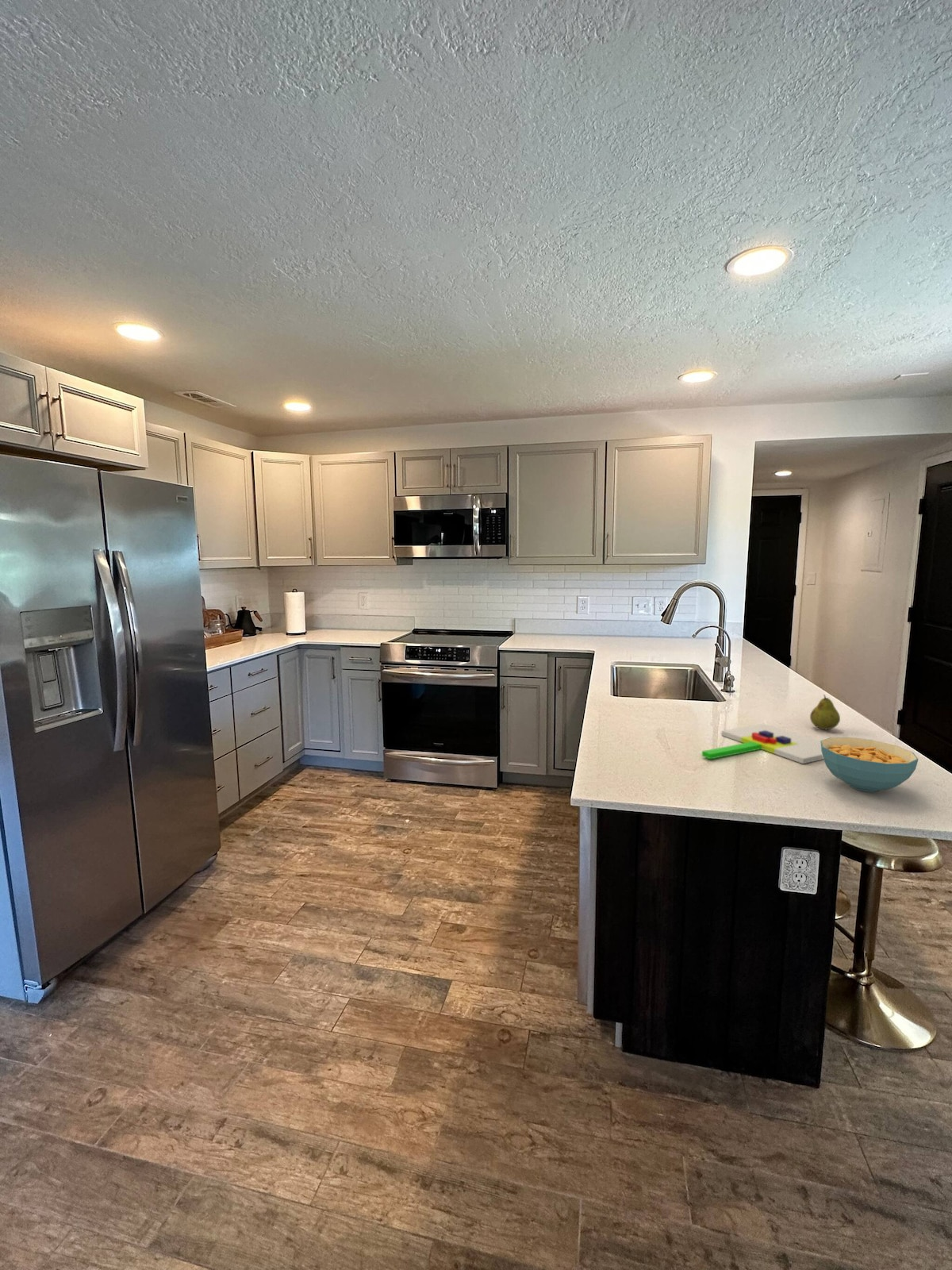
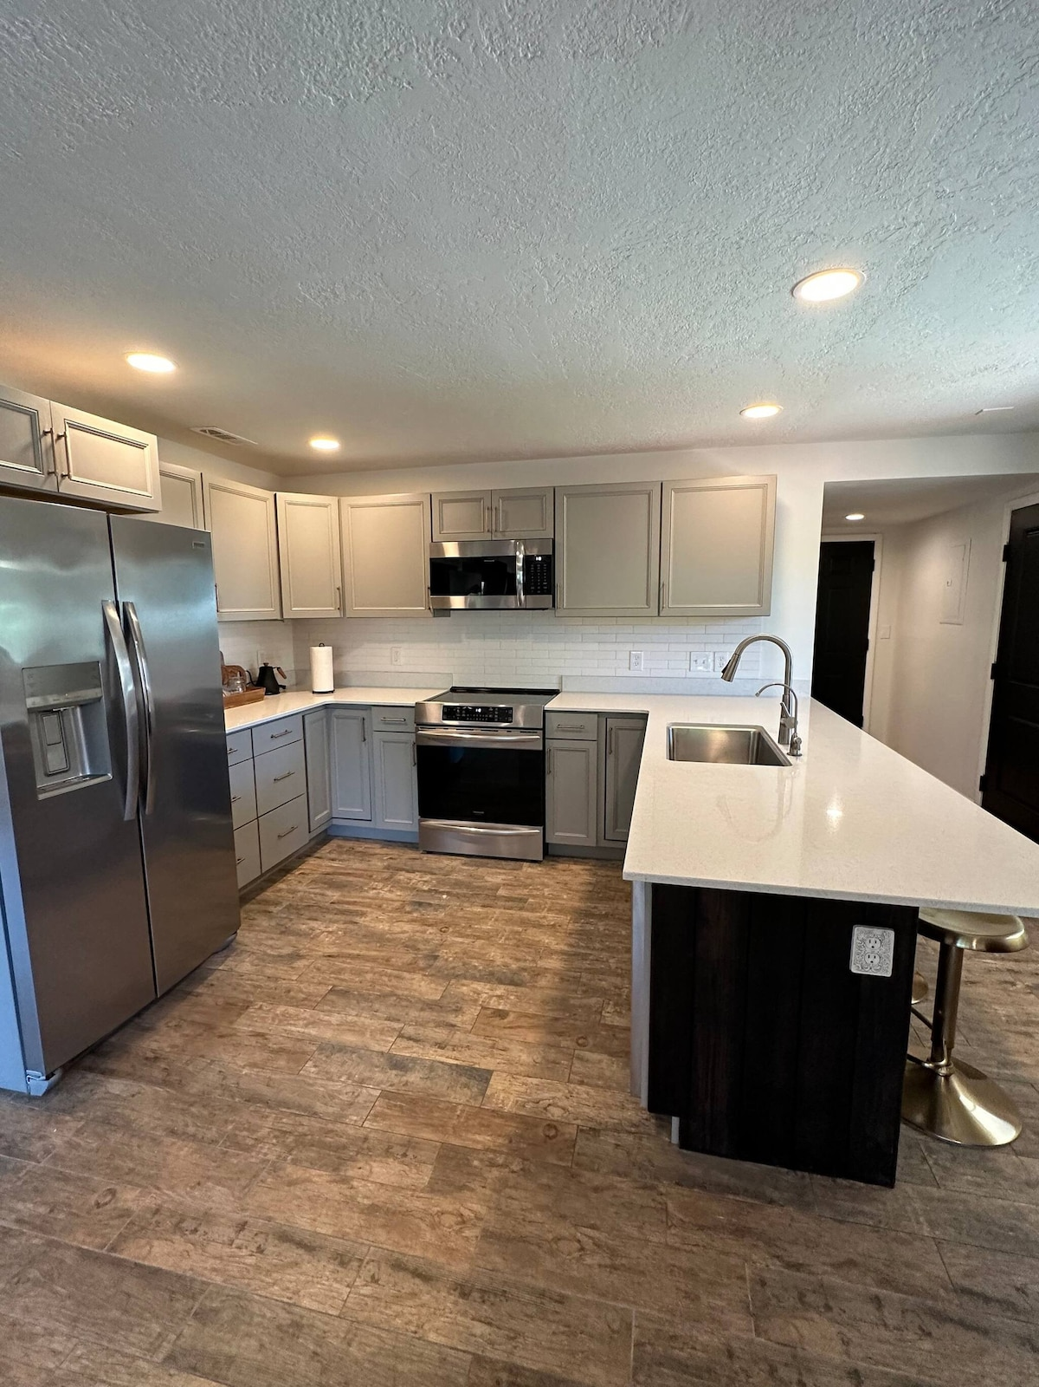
- cereal bowl [820,737,919,793]
- fruit [809,694,841,731]
- chopping board [701,723,823,764]
